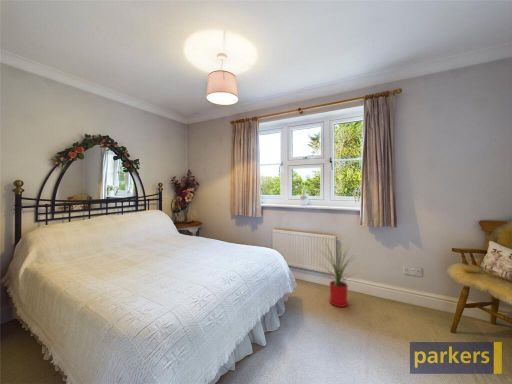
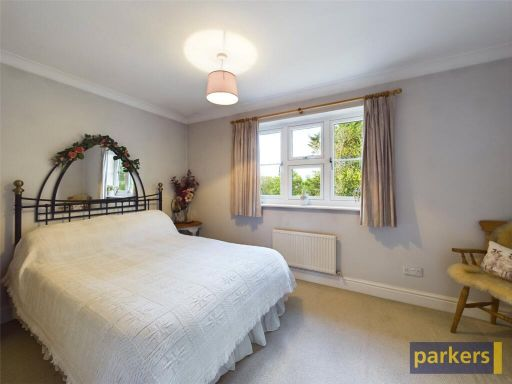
- house plant [315,240,365,308]
